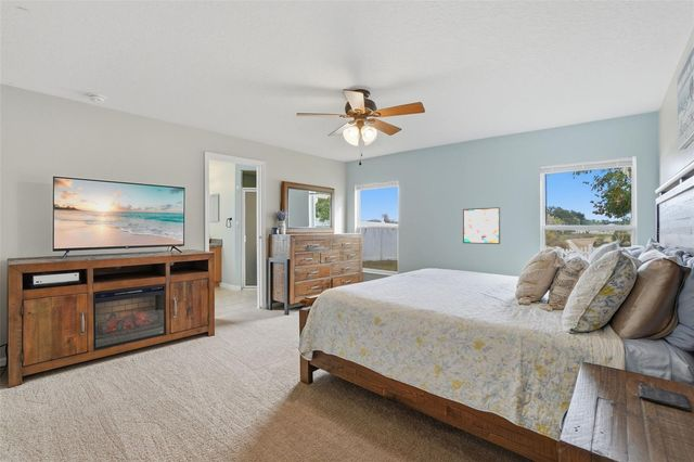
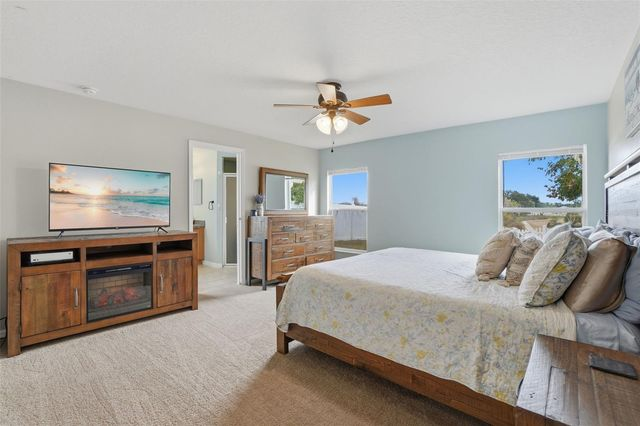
- wall art [462,206,502,245]
